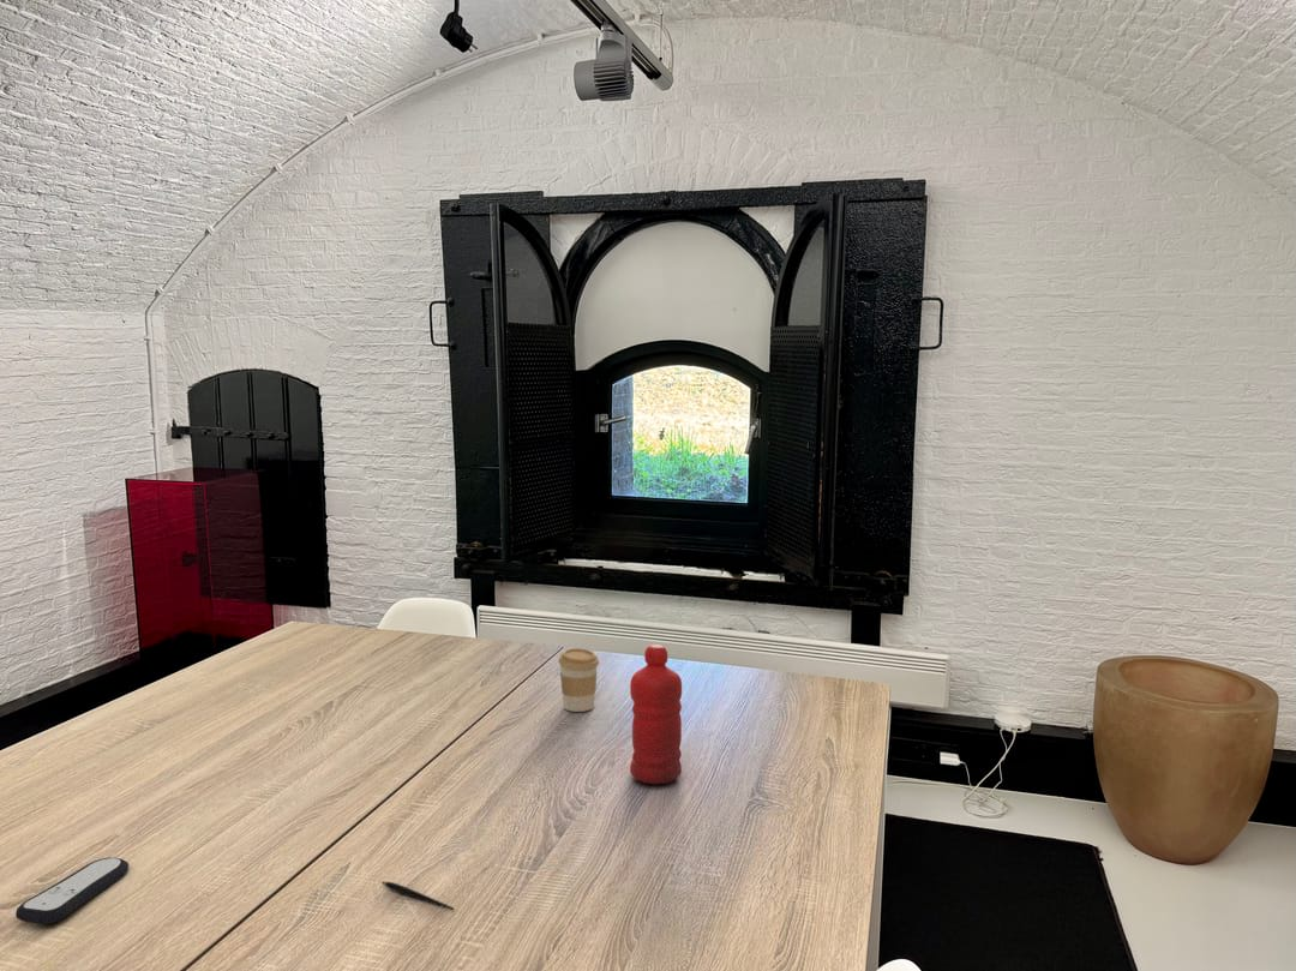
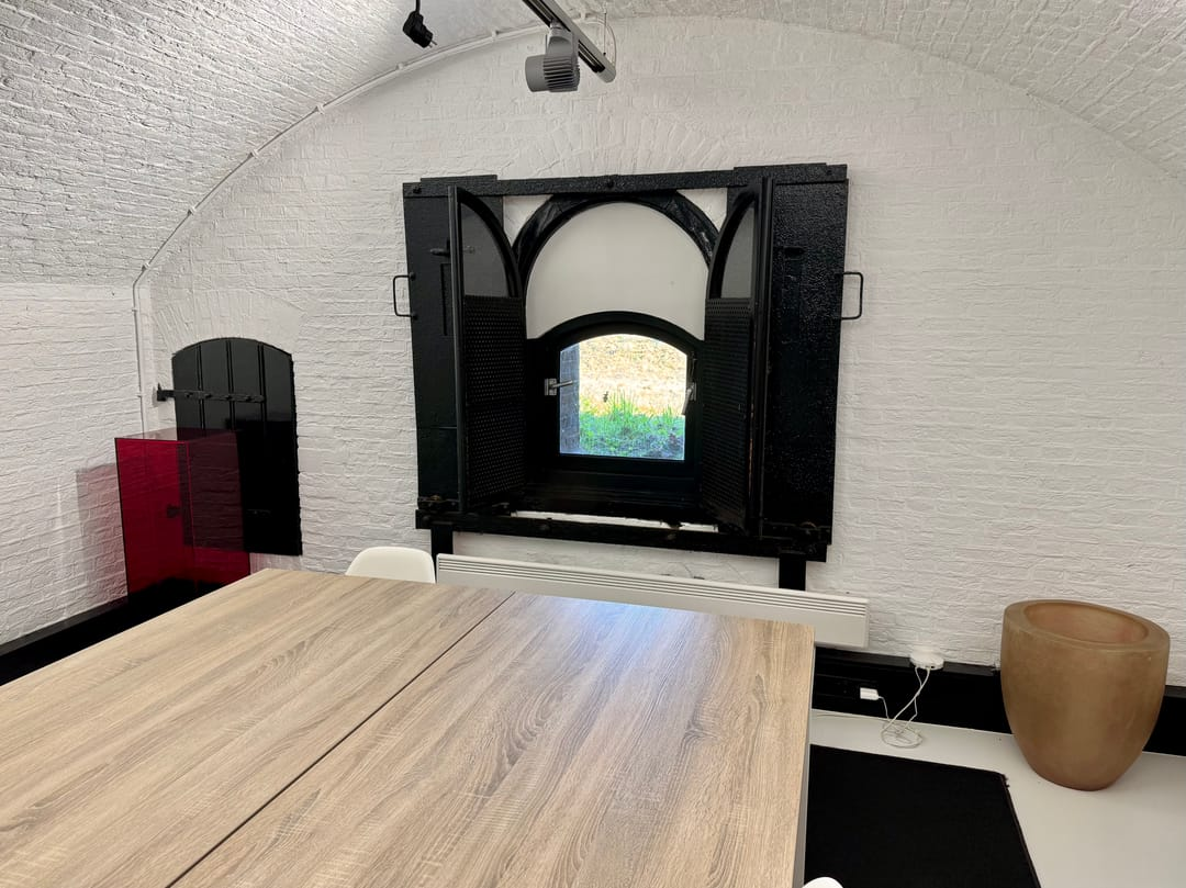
- water bottle [629,643,683,785]
- remote control [14,857,130,925]
- coffee cup [557,647,600,713]
- pen [380,880,455,911]
